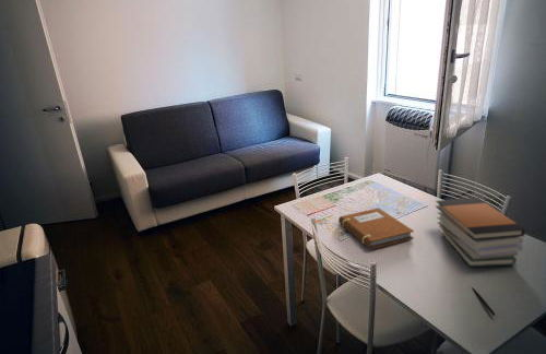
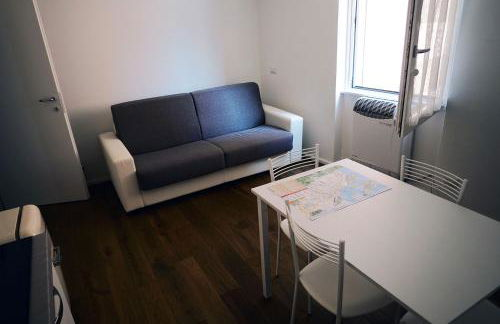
- book stack [435,197,526,268]
- pen [471,286,496,317]
- notebook [337,206,415,250]
